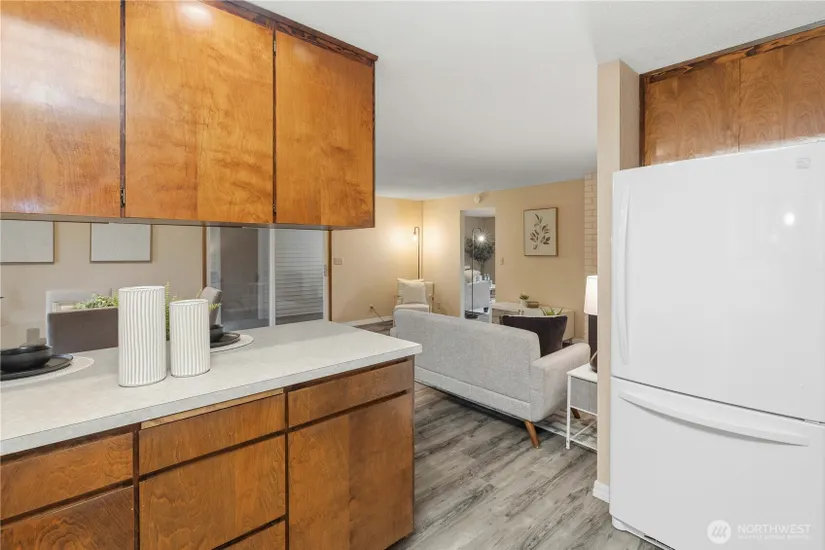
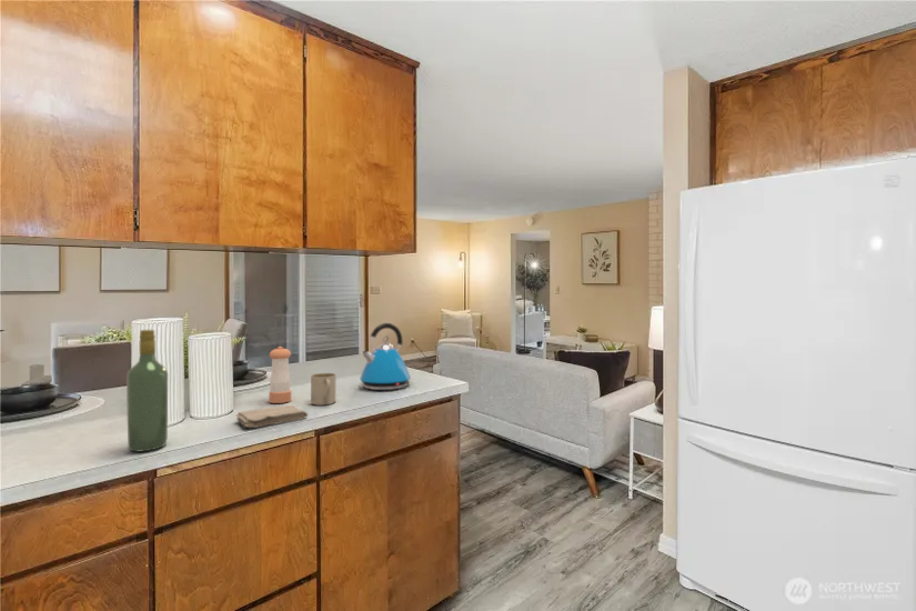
+ mug [310,372,336,407]
+ washcloth [235,404,309,429]
+ wine bottle [125,329,169,452]
+ kettle [359,322,412,391]
+ pepper shaker [268,345,292,404]
